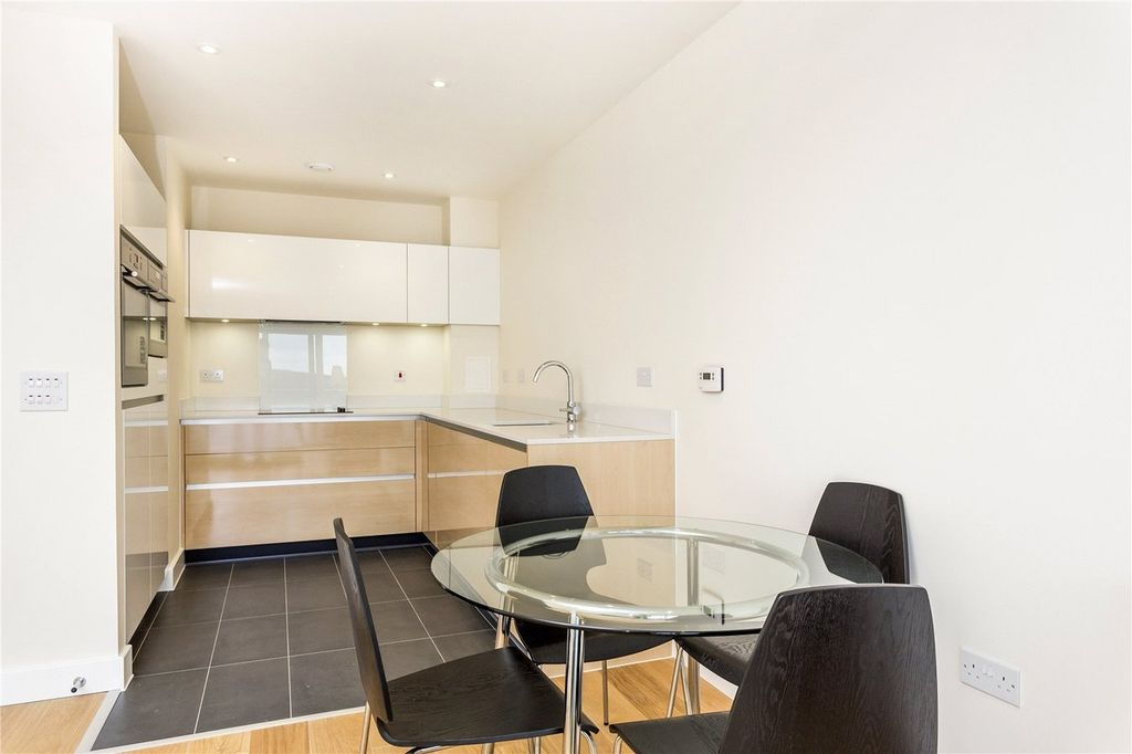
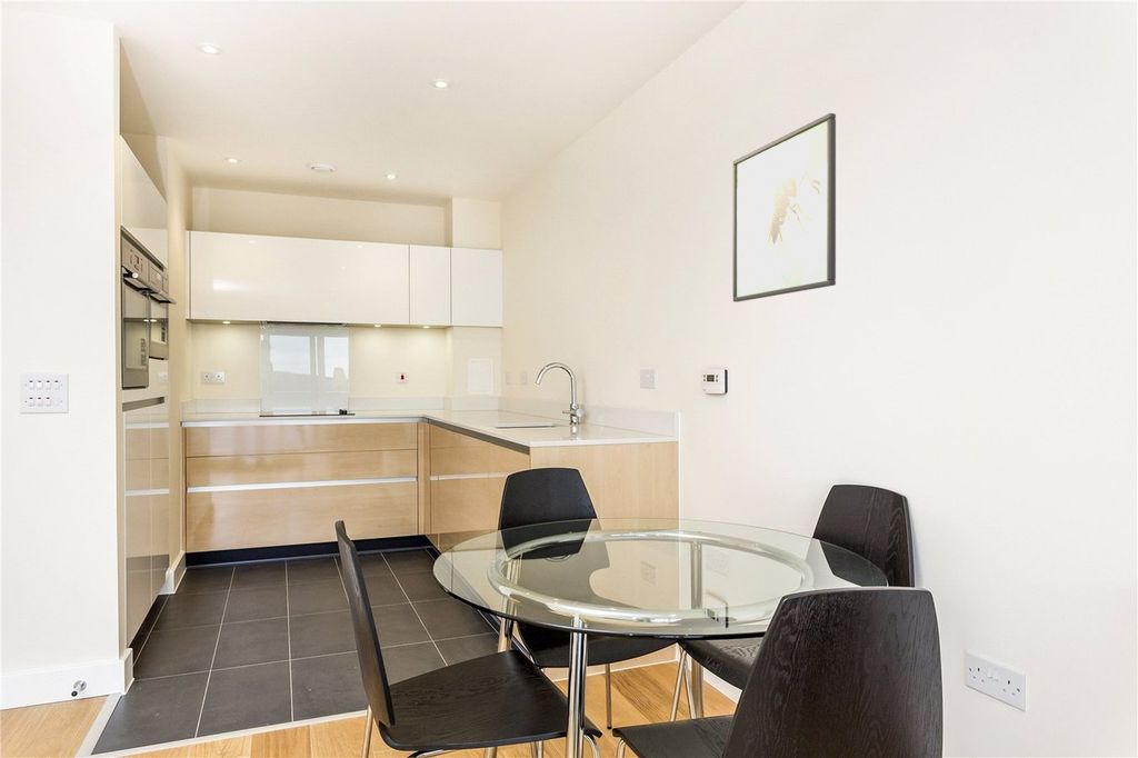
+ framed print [732,112,837,303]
